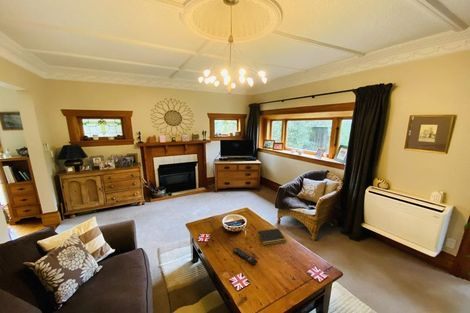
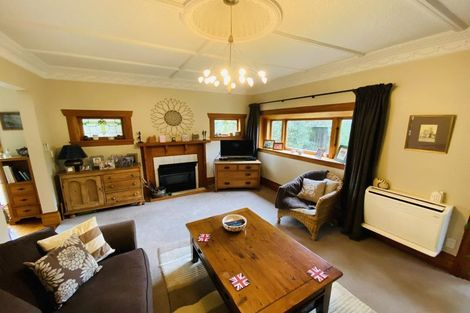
- remote control [232,247,258,266]
- notepad [256,227,287,246]
